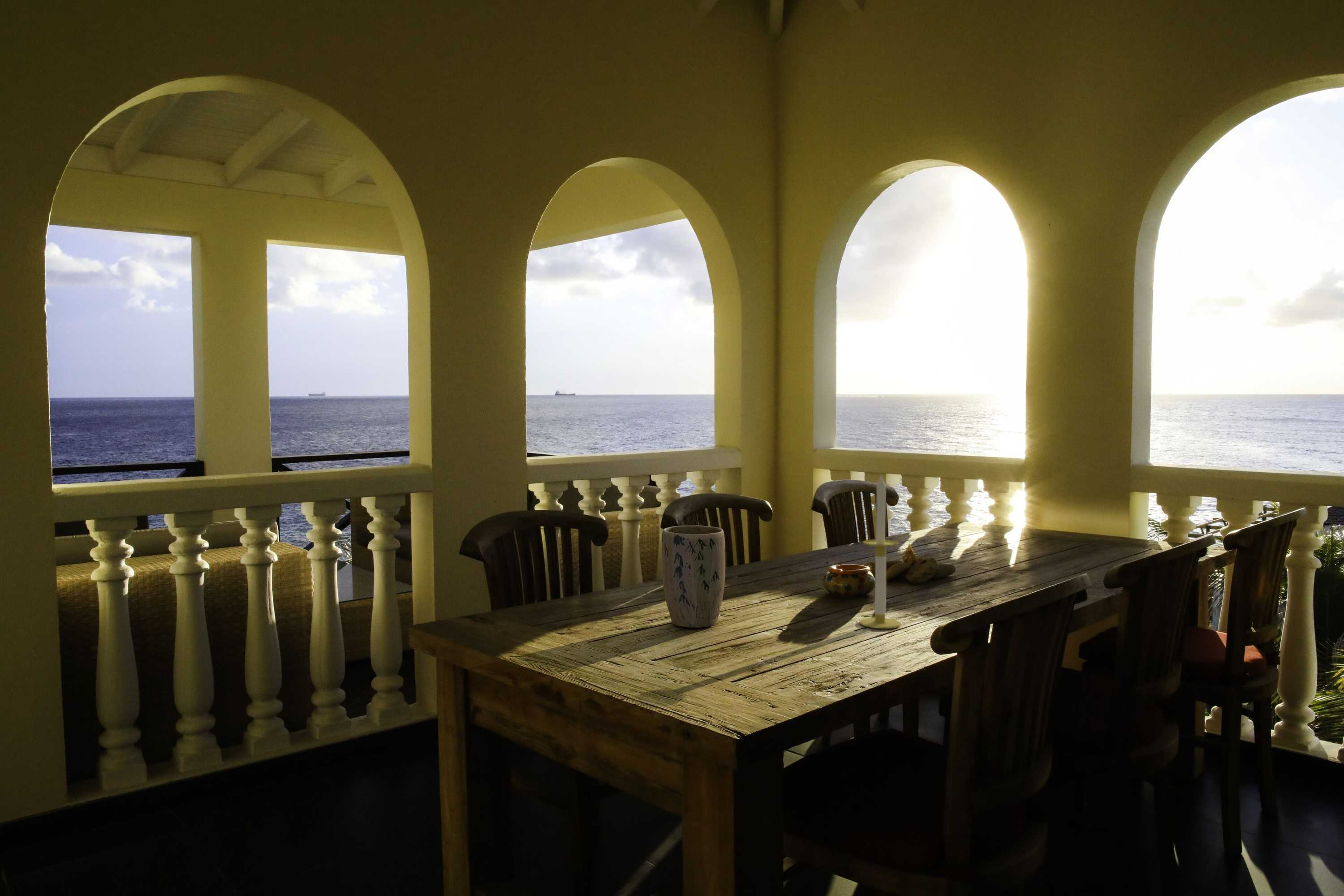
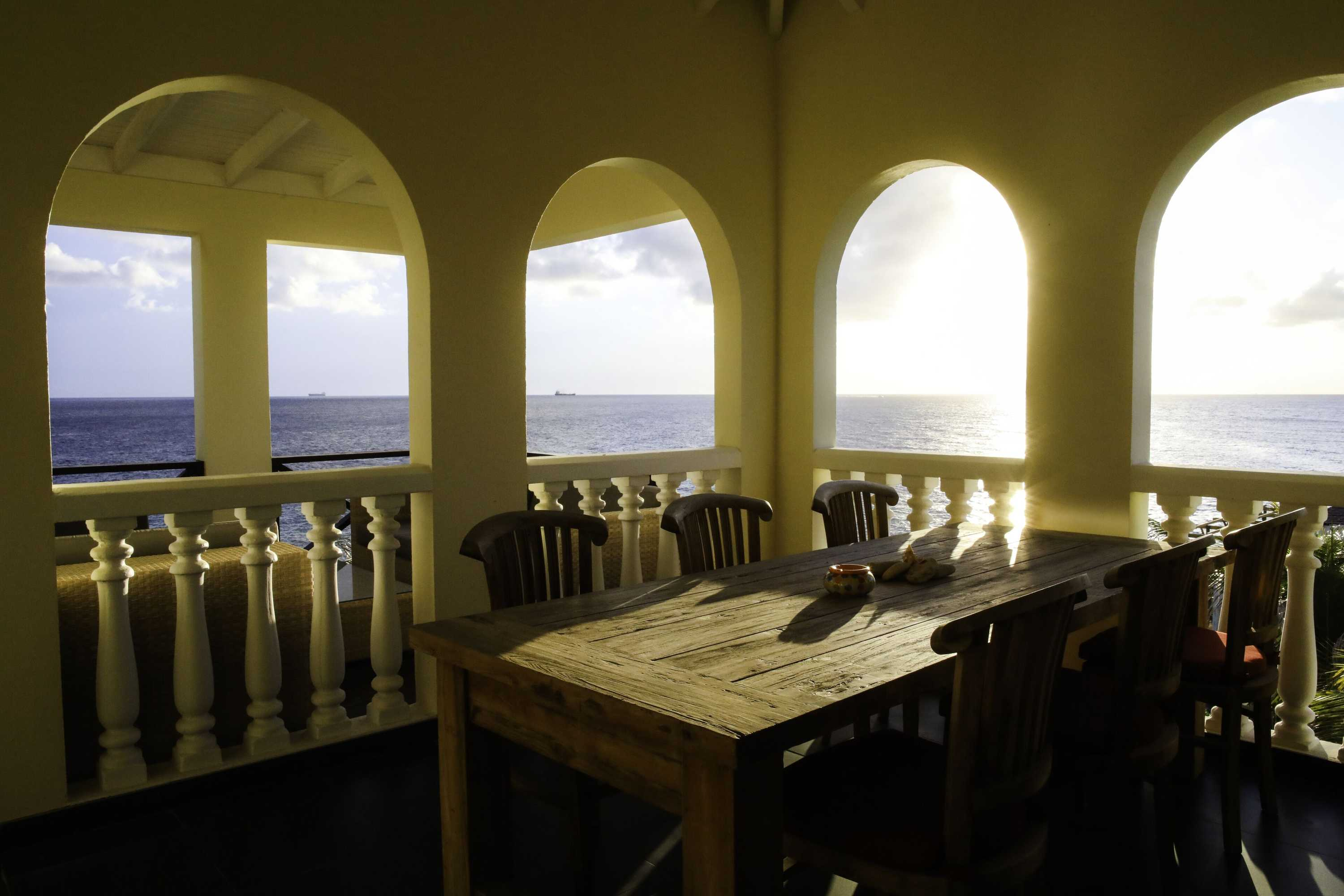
- plant pot [661,525,726,628]
- candle [859,473,901,629]
